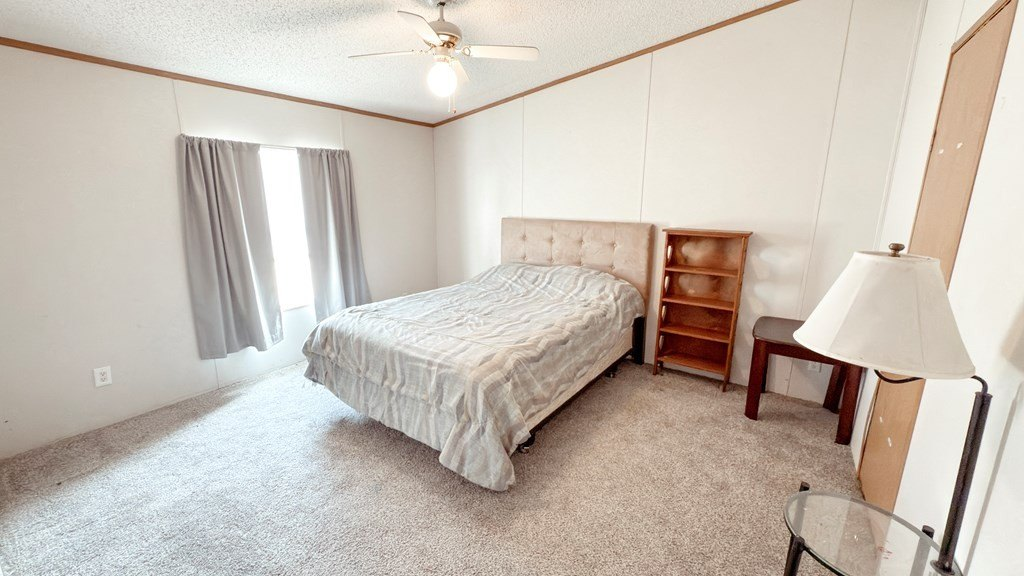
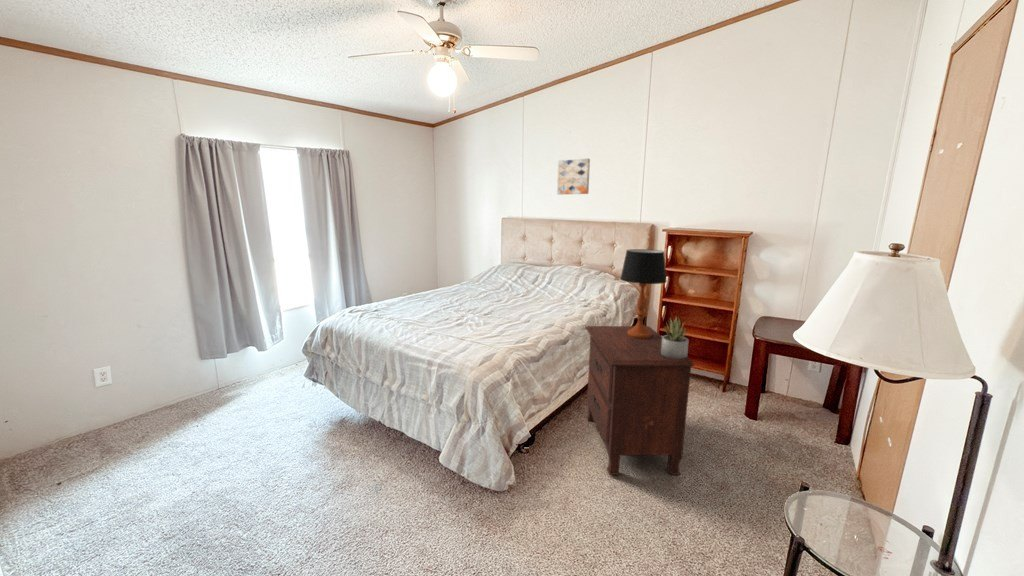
+ table lamp [619,248,668,339]
+ succulent plant [661,316,691,359]
+ nightstand [585,325,695,476]
+ wall art [556,158,591,195]
